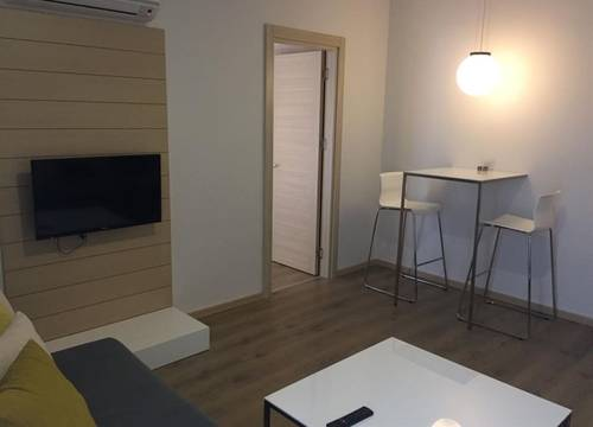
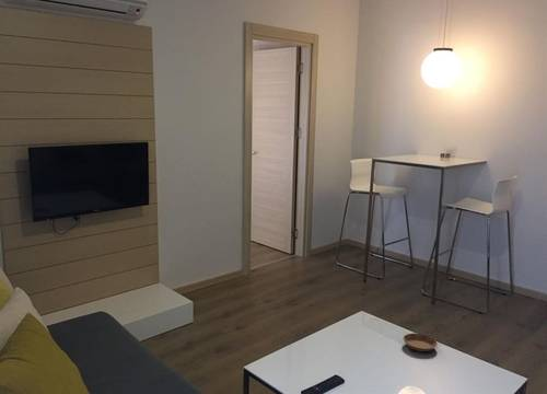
+ saucer [403,333,439,352]
